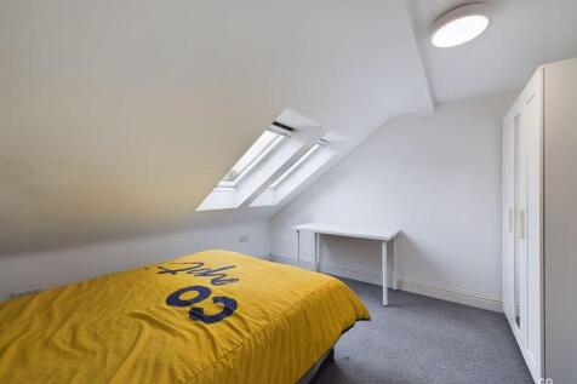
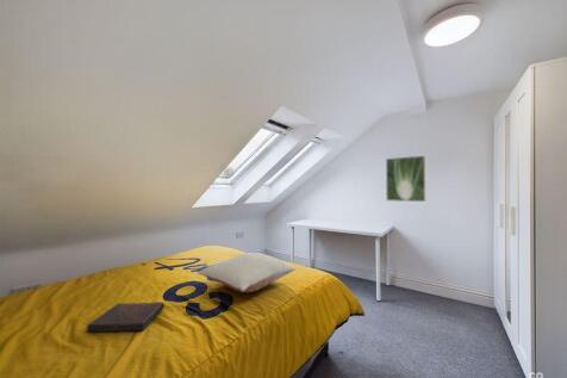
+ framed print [385,155,426,203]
+ pillow [197,252,297,293]
+ book [86,300,166,333]
